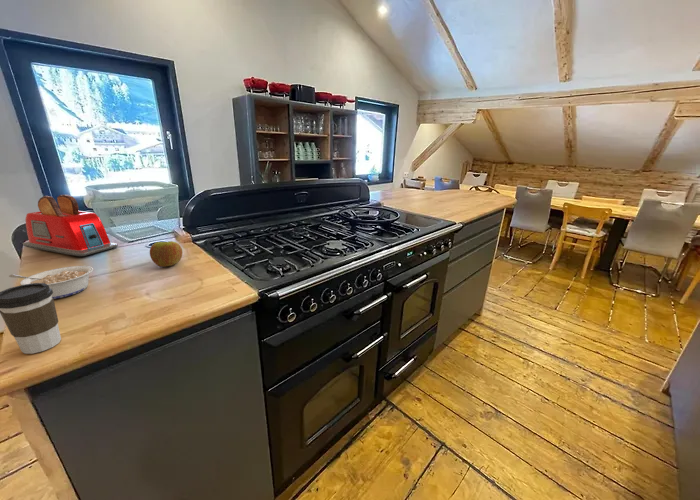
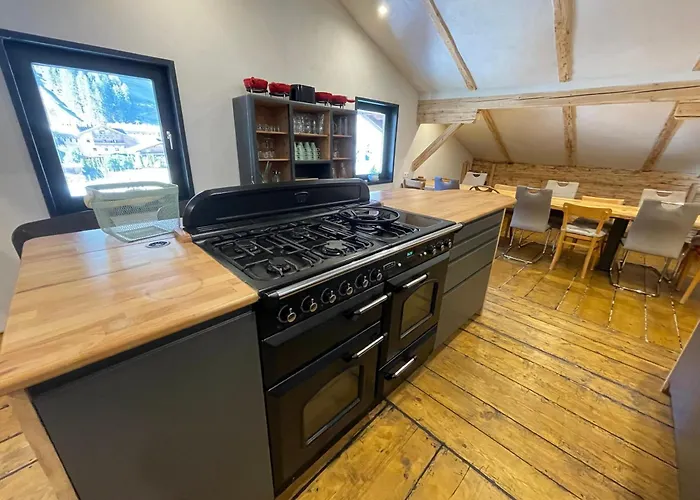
- toaster [22,194,119,257]
- coffee cup [0,283,62,355]
- legume [8,265,94,300]
- apple [149,240,184,268]
